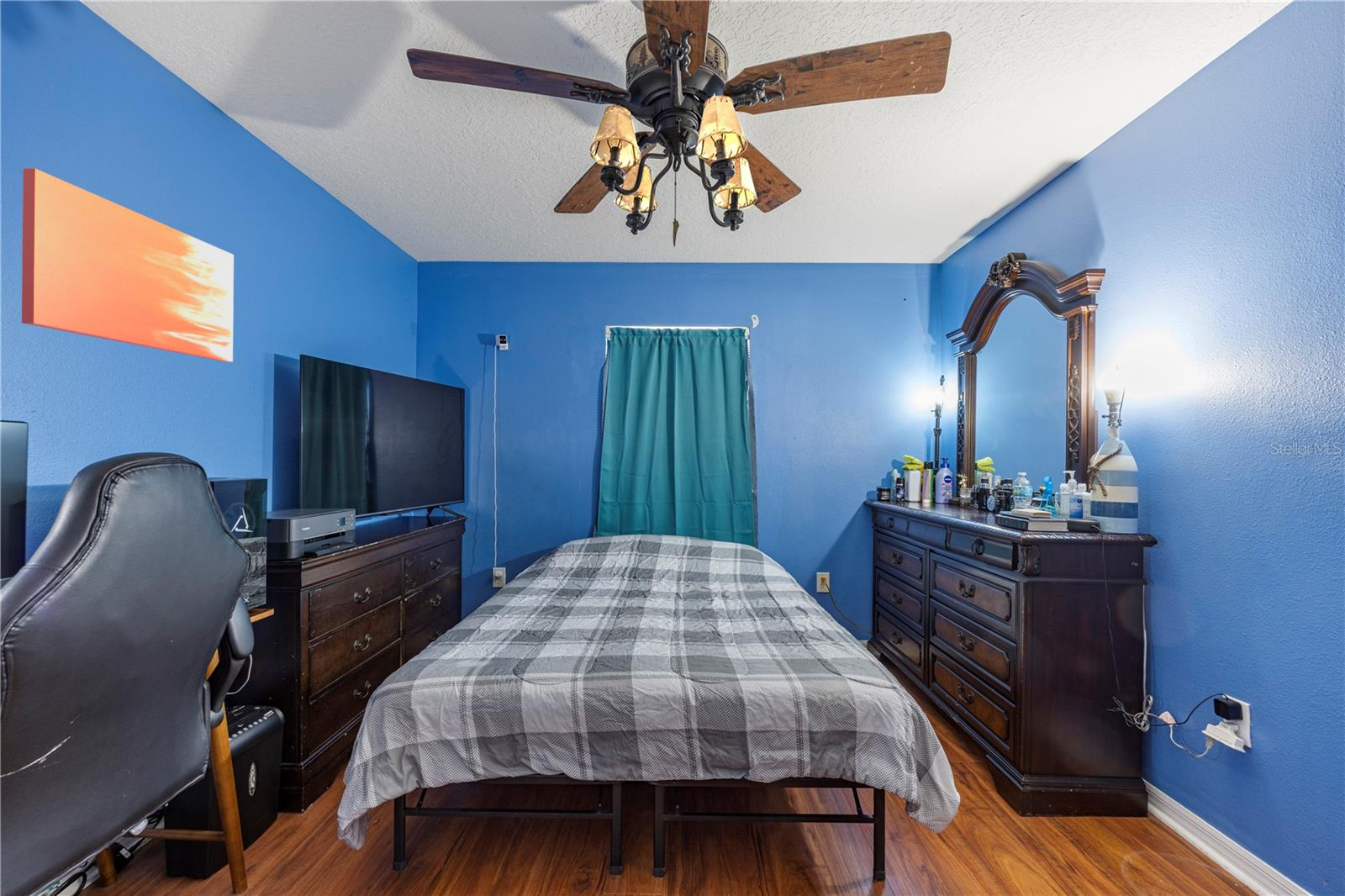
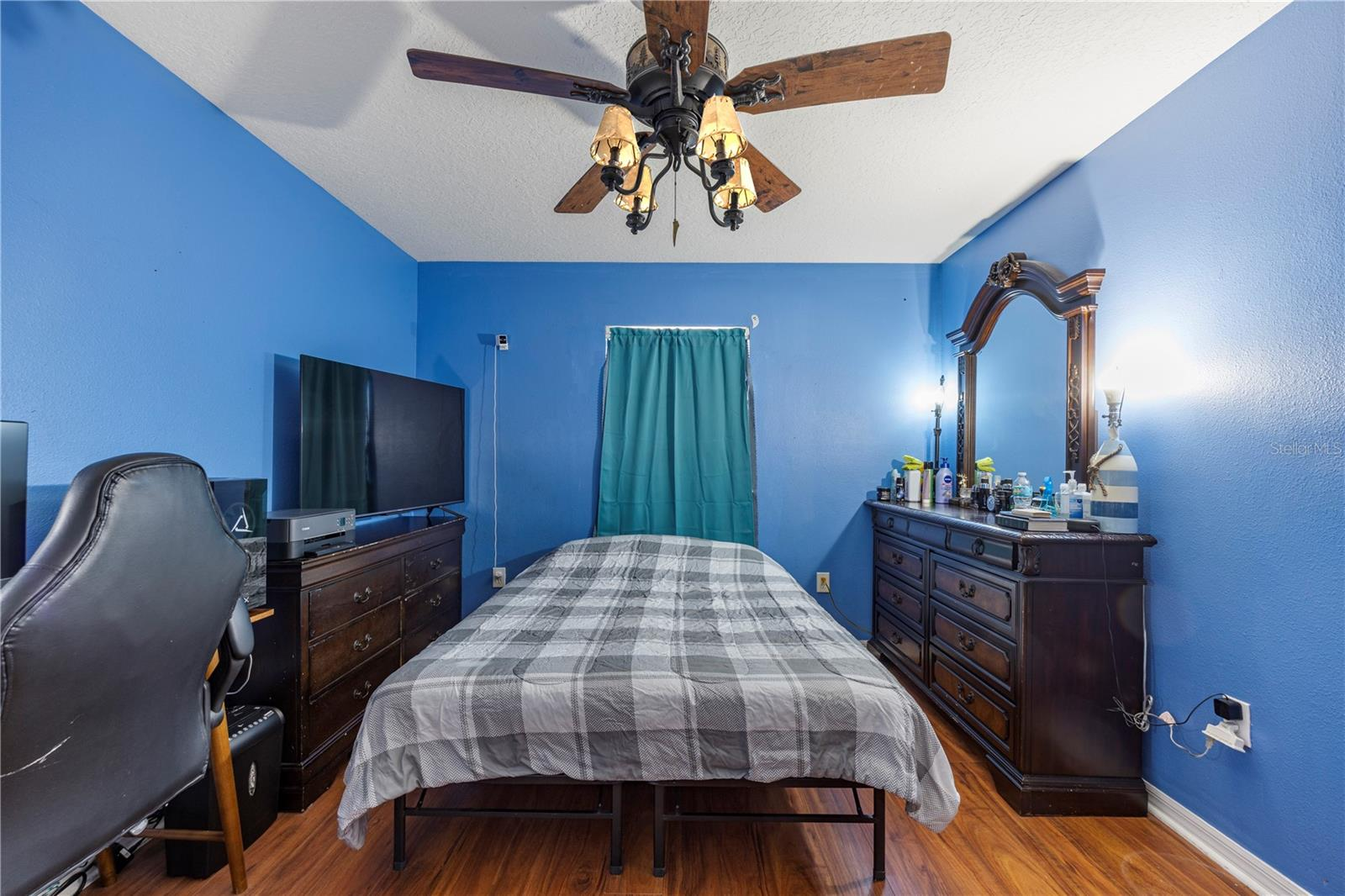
- wall art [21,167,235,363]
